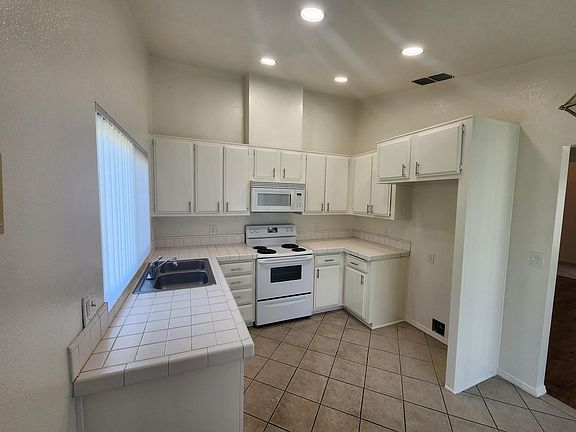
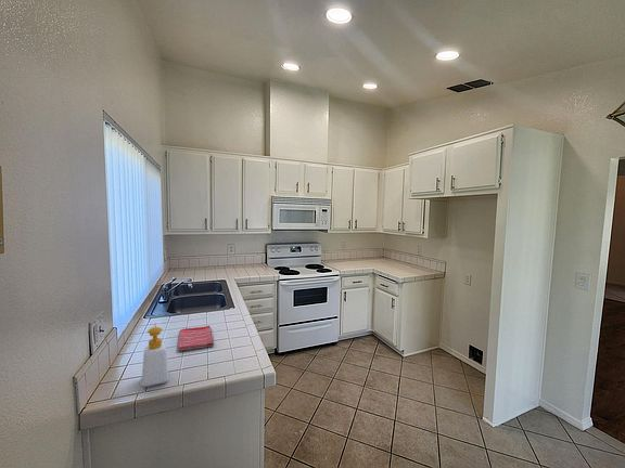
+ dish towel [177,325,215,351]
+ soap bottle [140,322,169,388]
